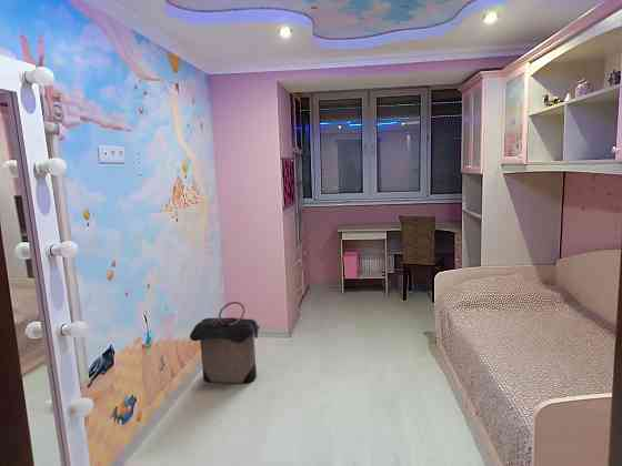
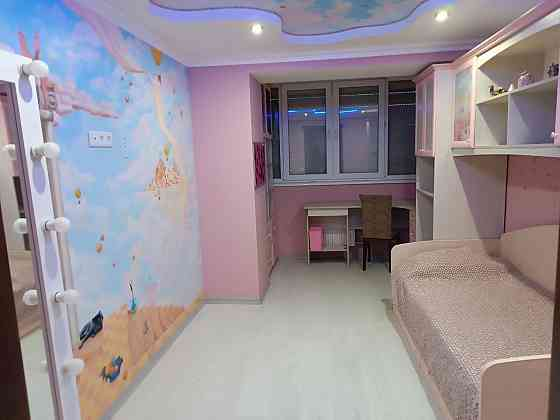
- laundry hamper [189,301,261,384]
